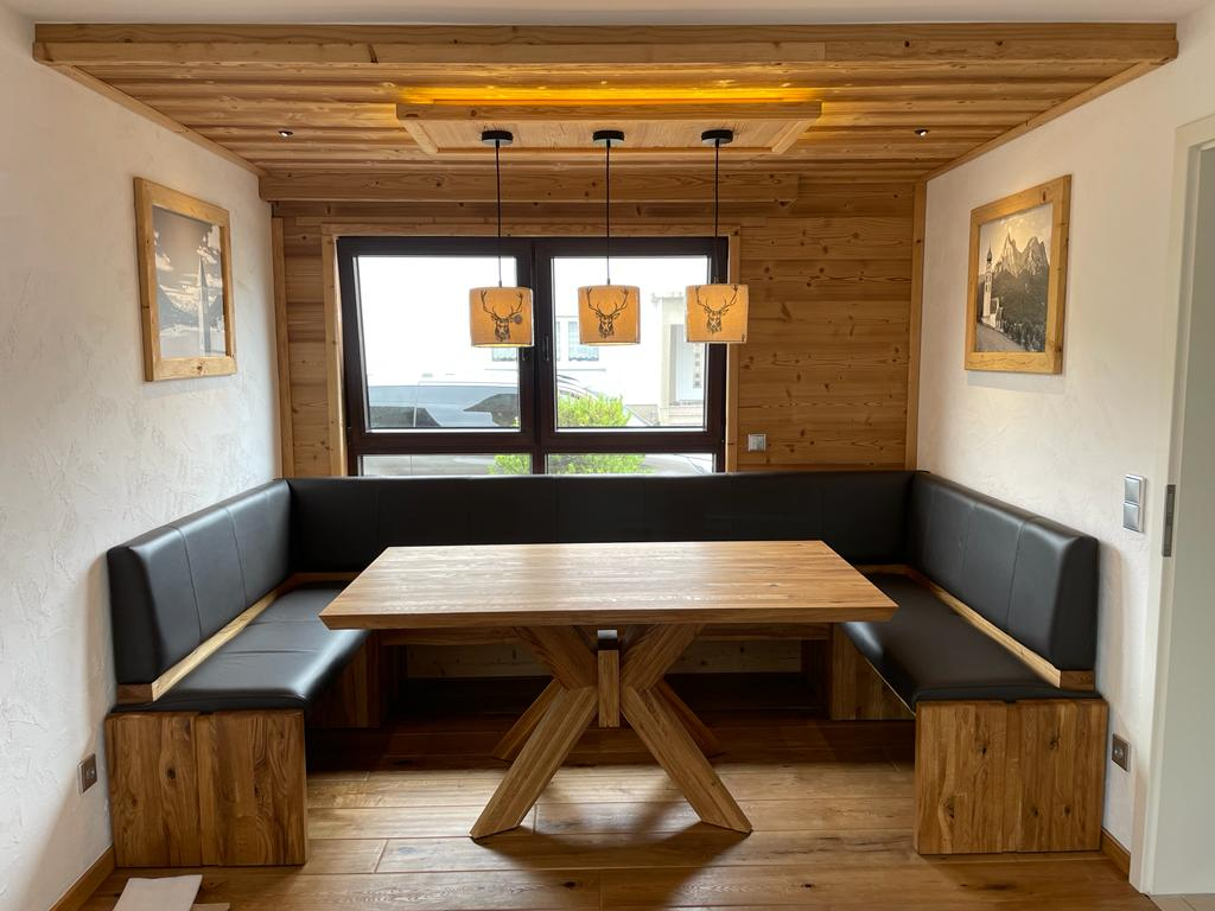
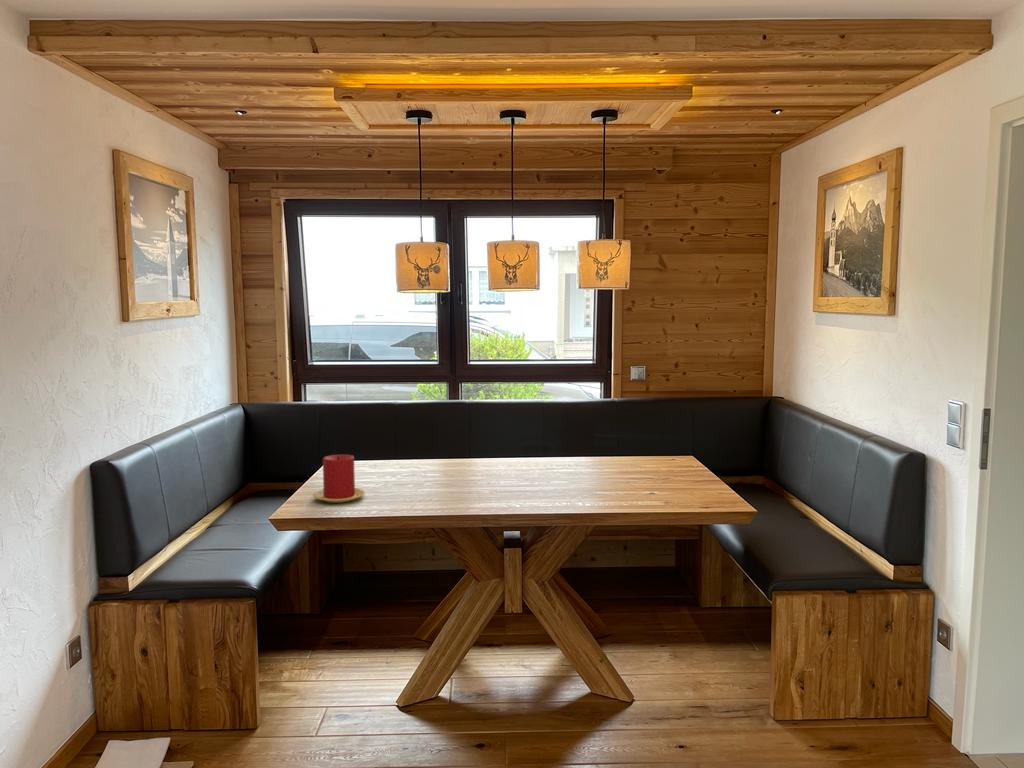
+ candle [312,454,366,504]
